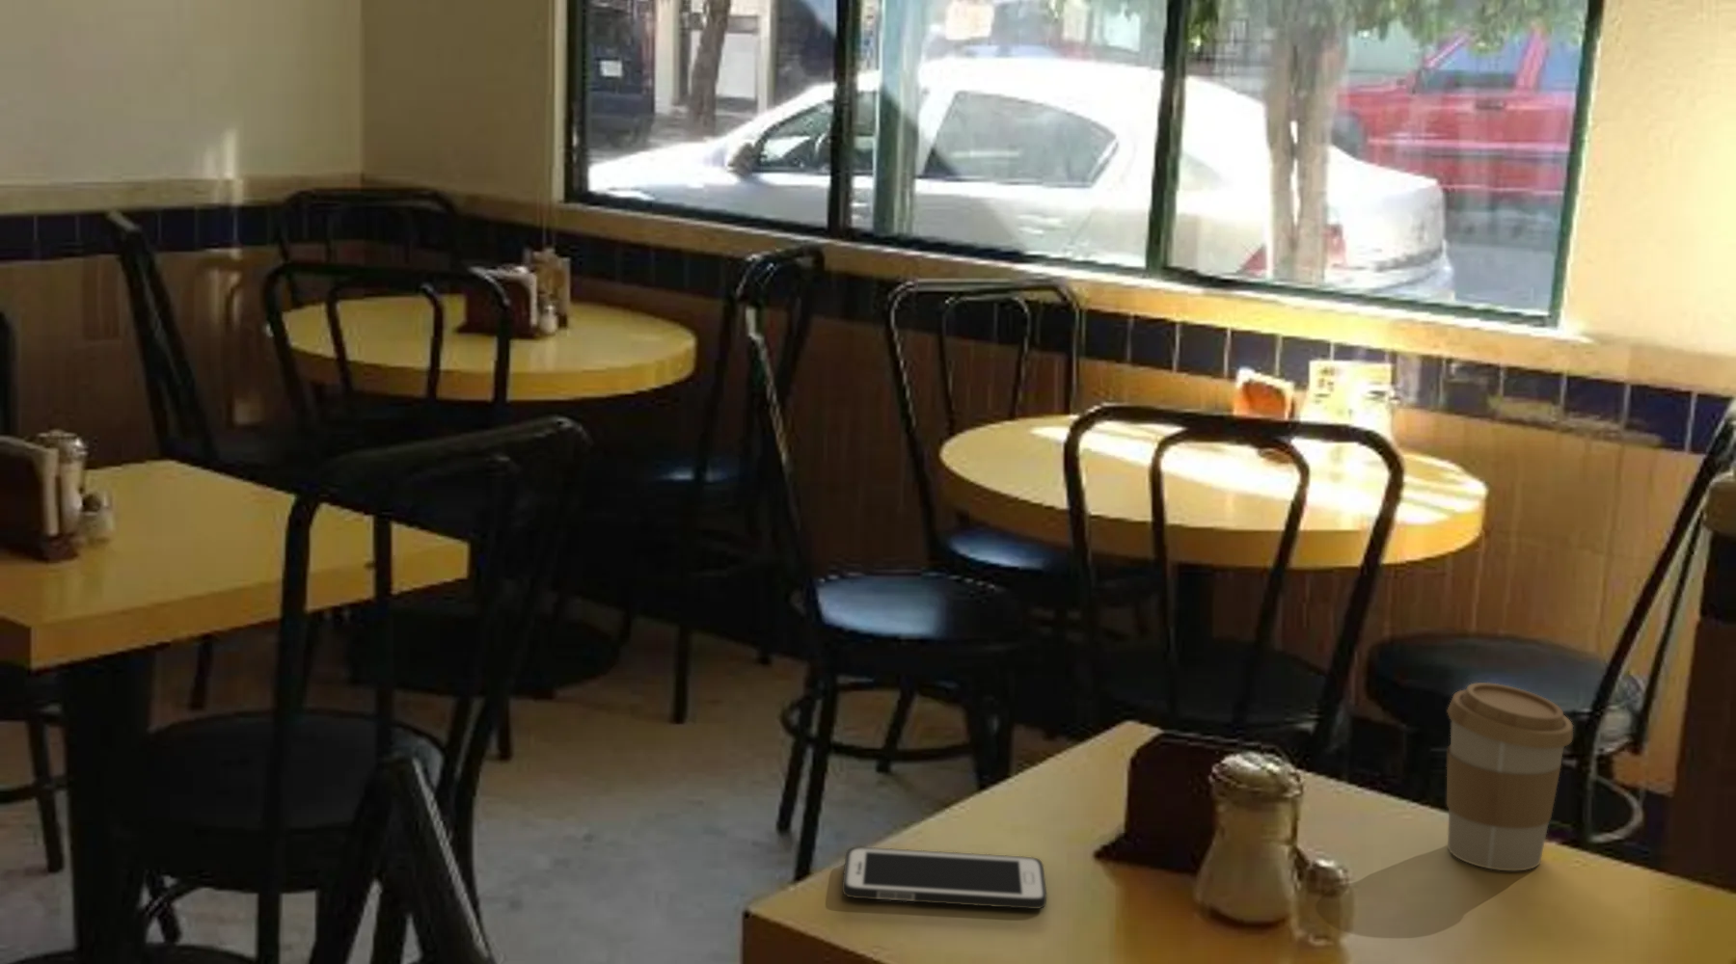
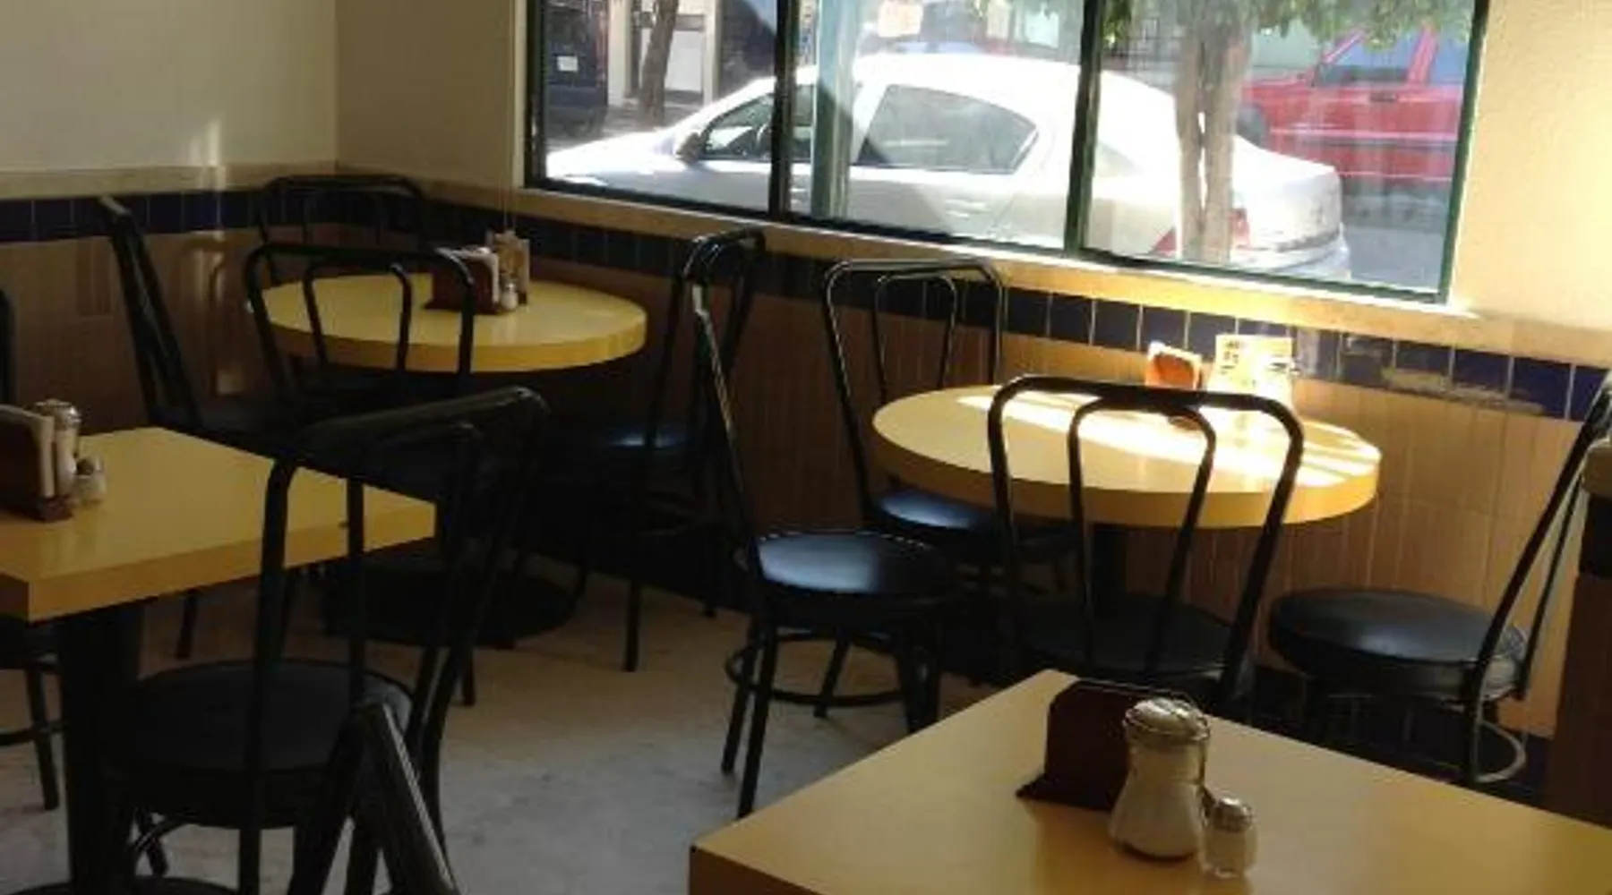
- coffee cup [1446,681,1575,871]
- cell phone [841,846,1047,911]
